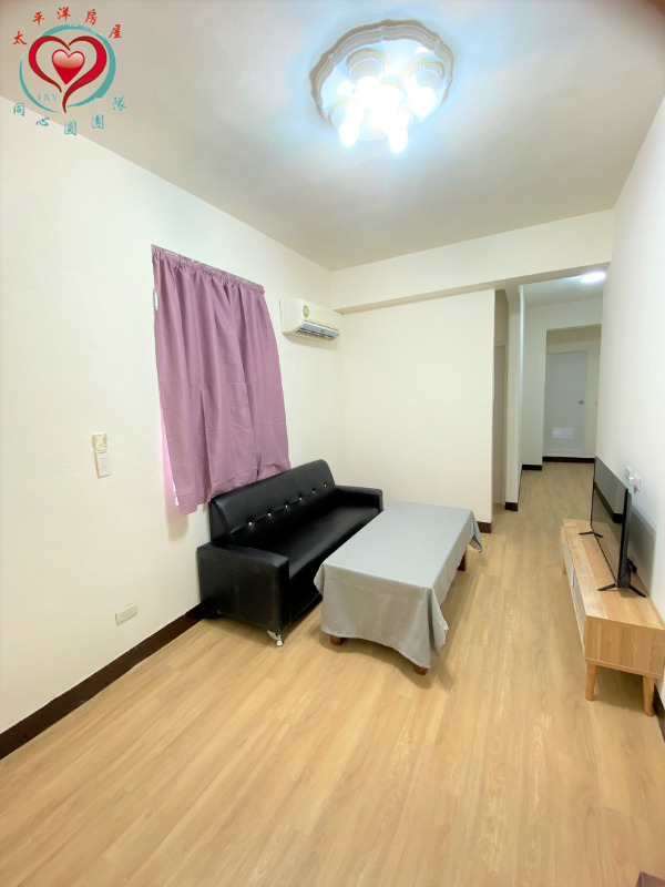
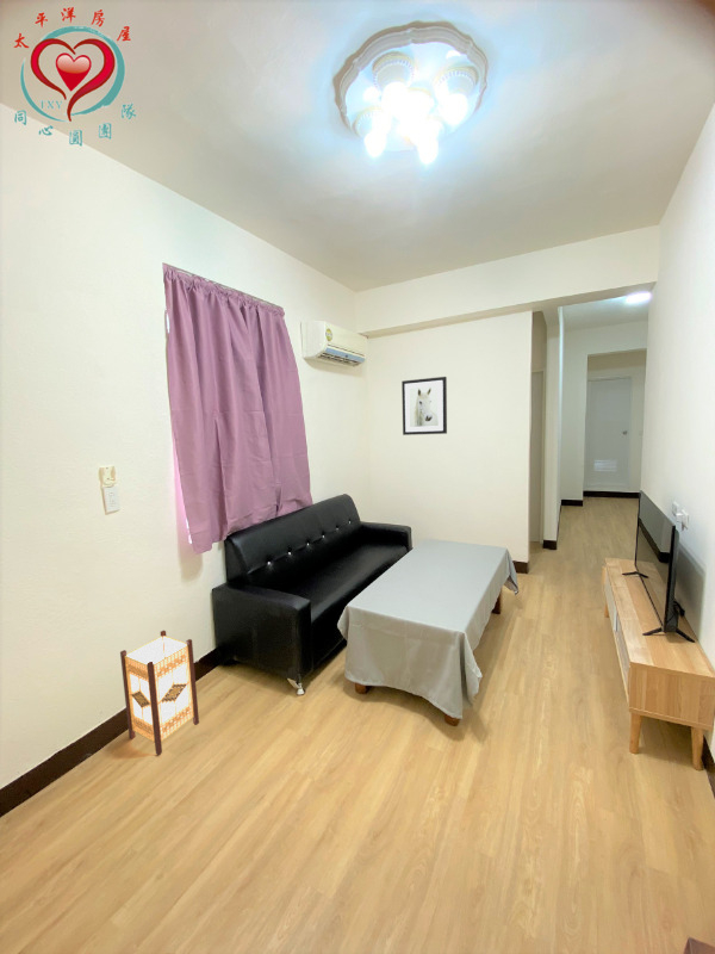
+ lantern [119,630,200,756]
+ wall art [400,376,448,436]
